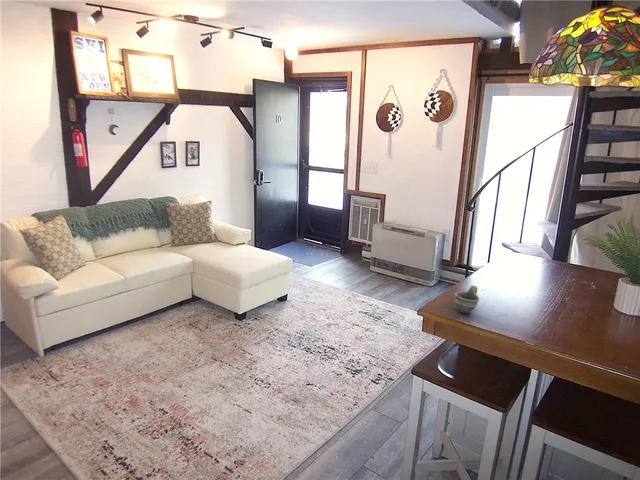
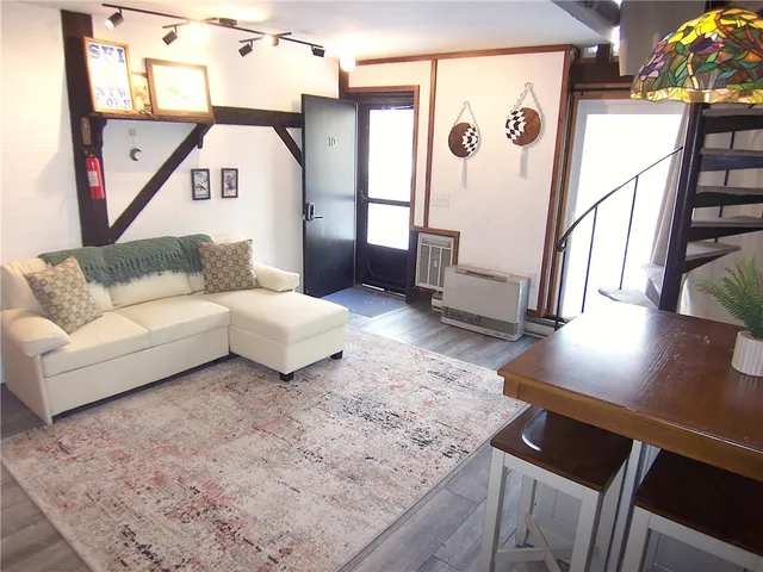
- cup [454,285,480,314]
